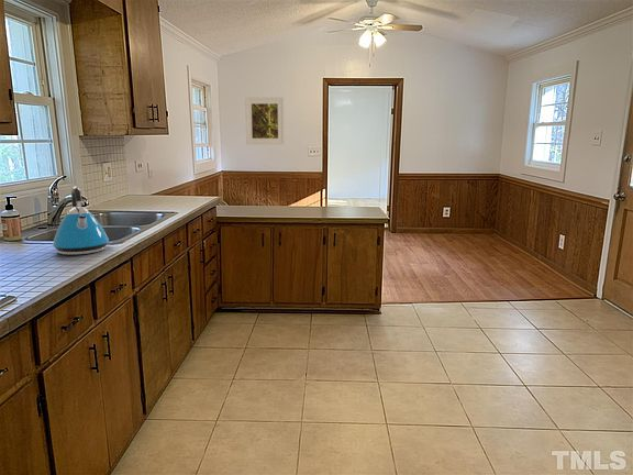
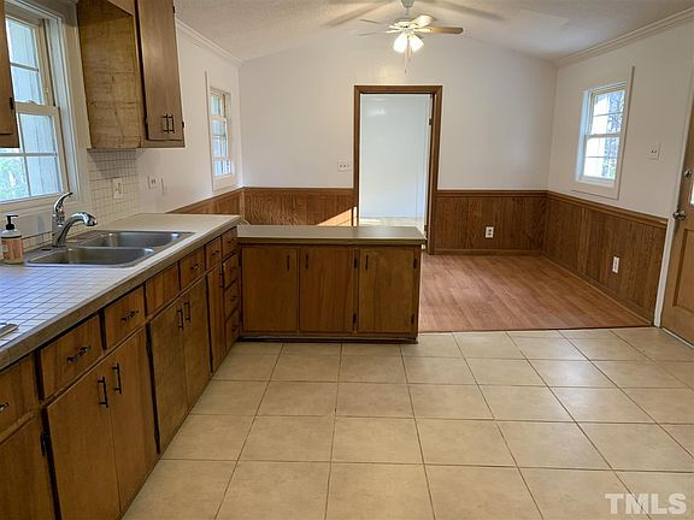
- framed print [244,97,286,145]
- kettle [52,186,110,256]
